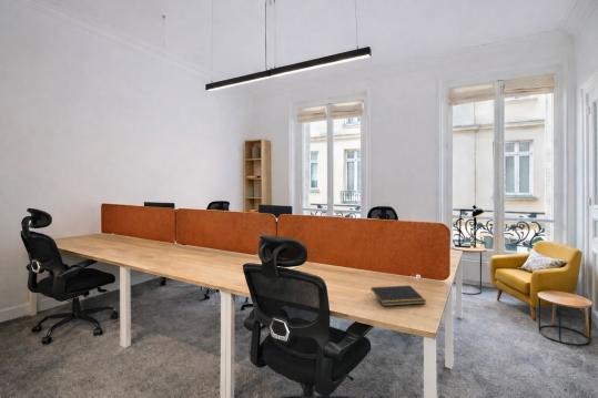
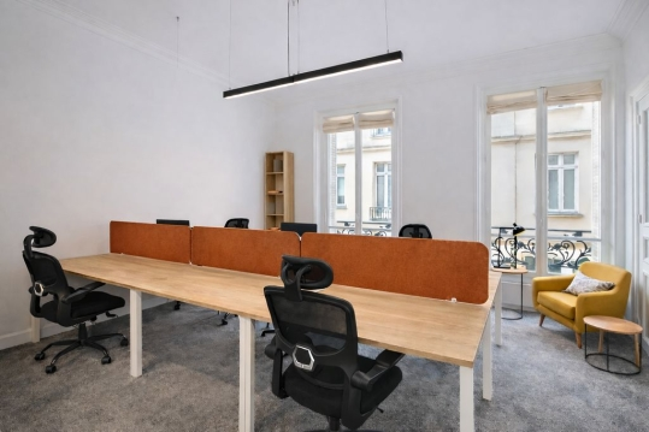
- notepad [369,284,427,307]
